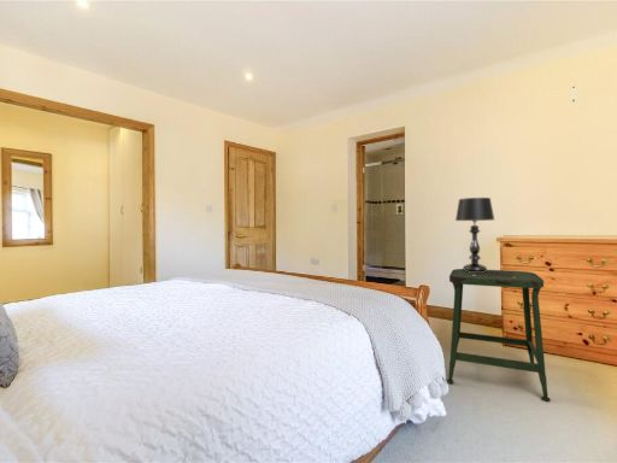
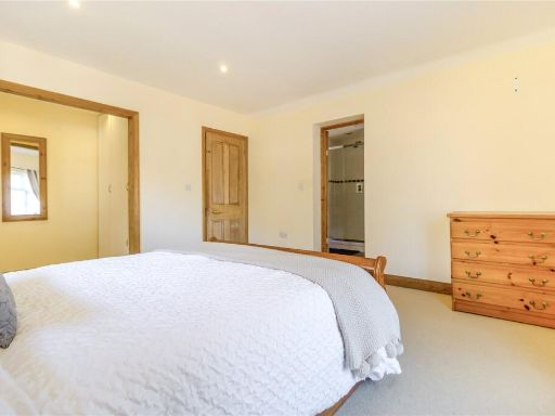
- stool [446,268,552,403]
- table lamp [454,197,495,272]
